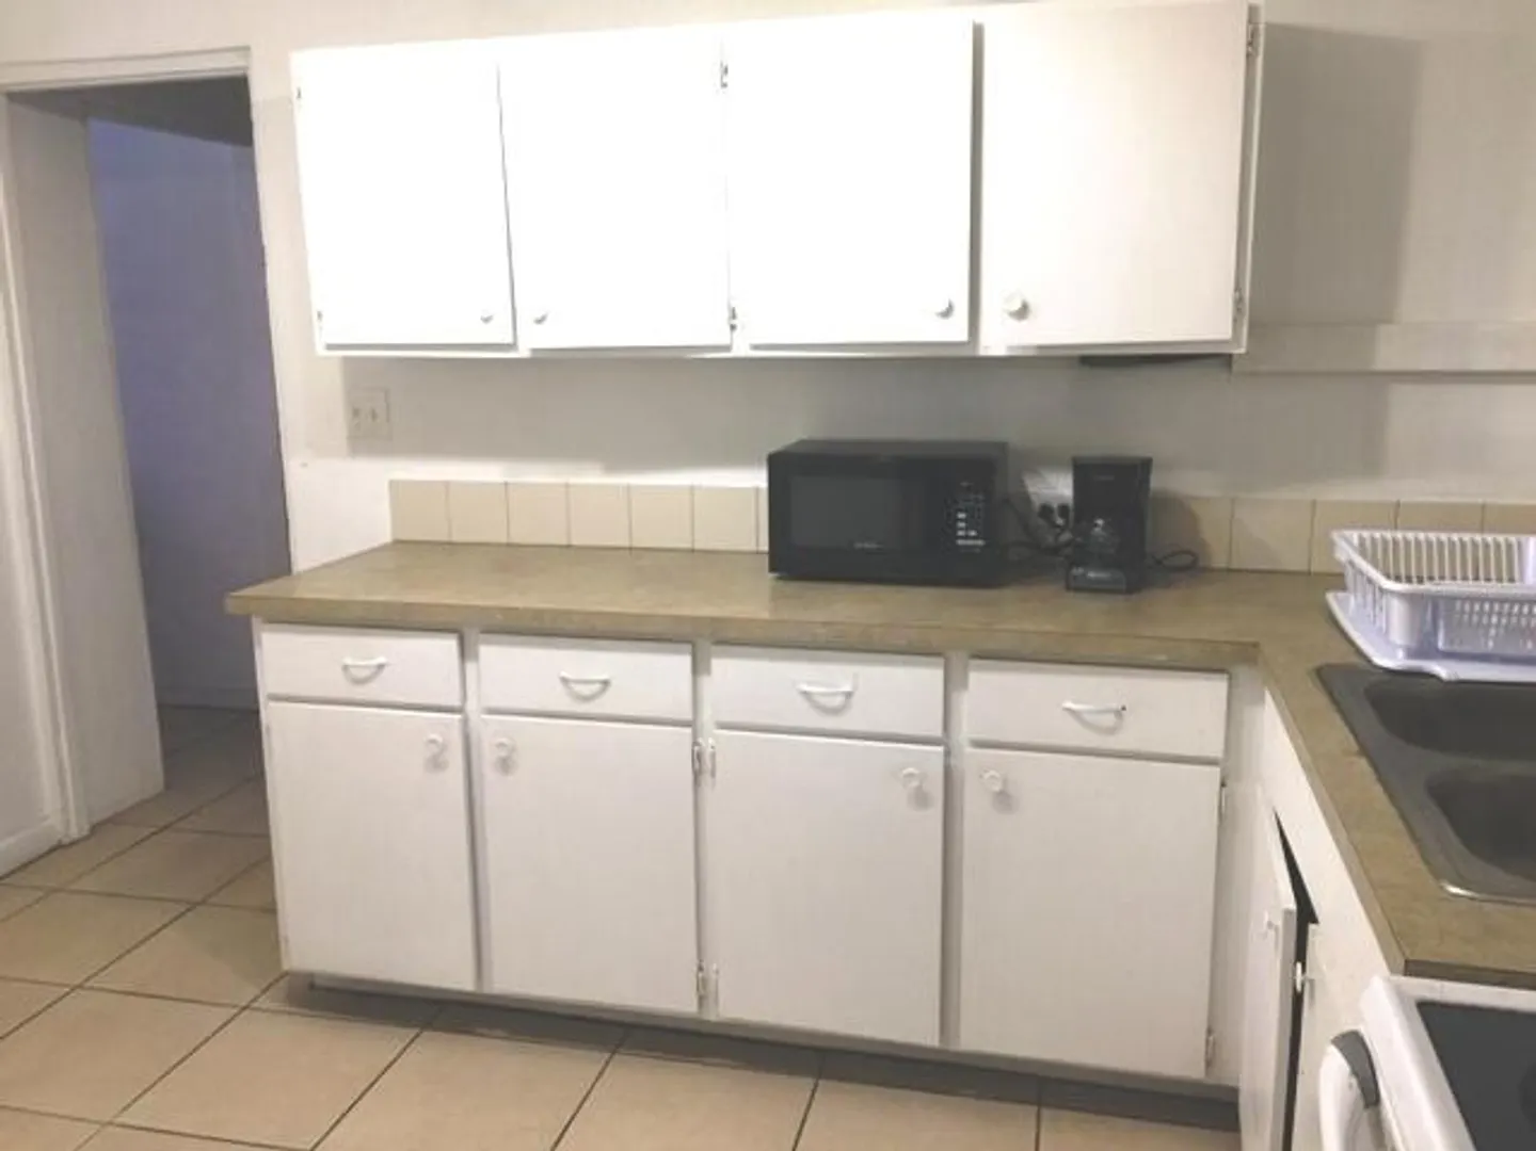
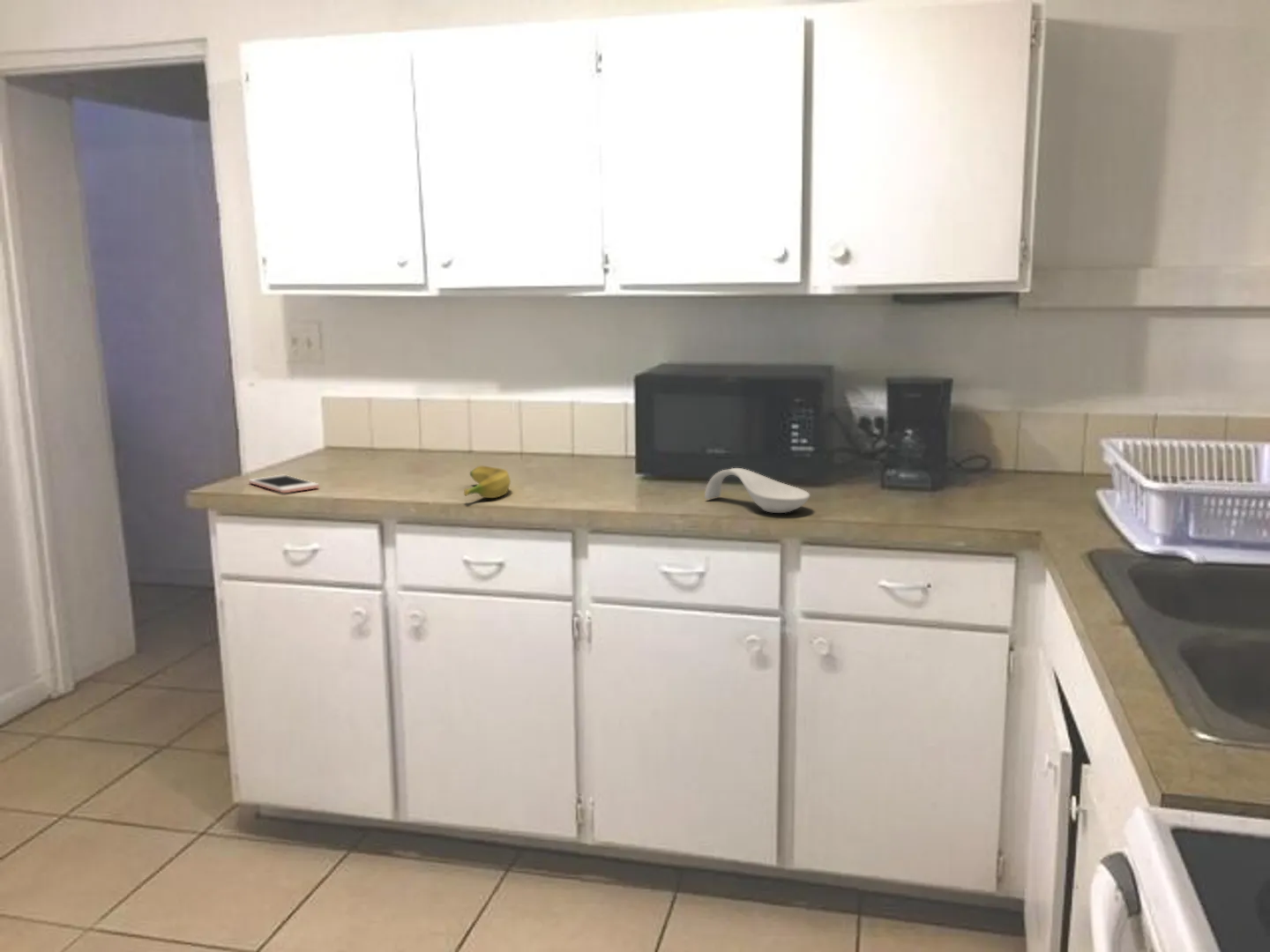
+ spoon rest [704,467,811,514]
+ banana [463,465,512,499]
+ cell phone [248,474,320,494]
